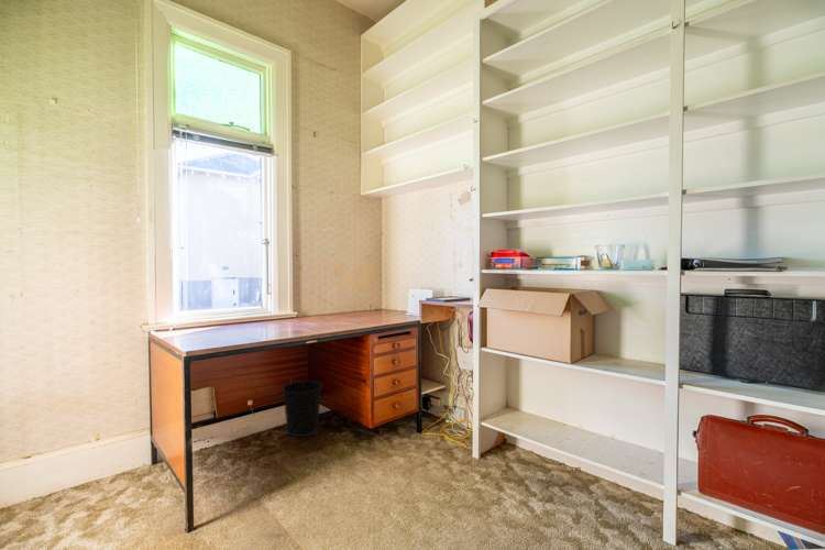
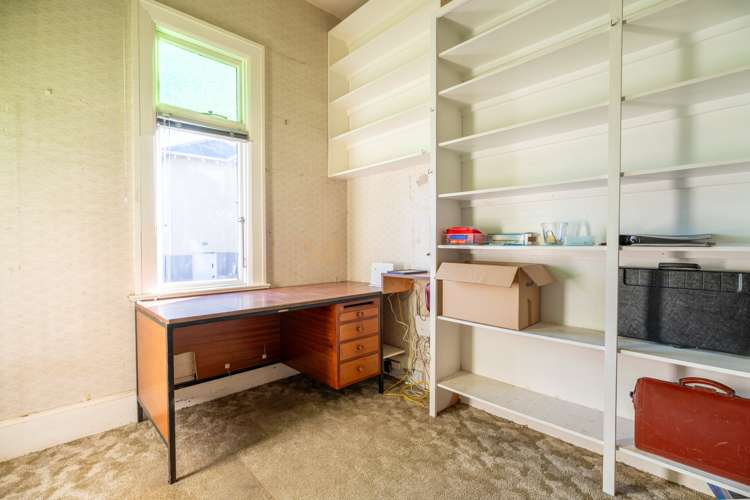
- wastebasket [280,380,323,438]
